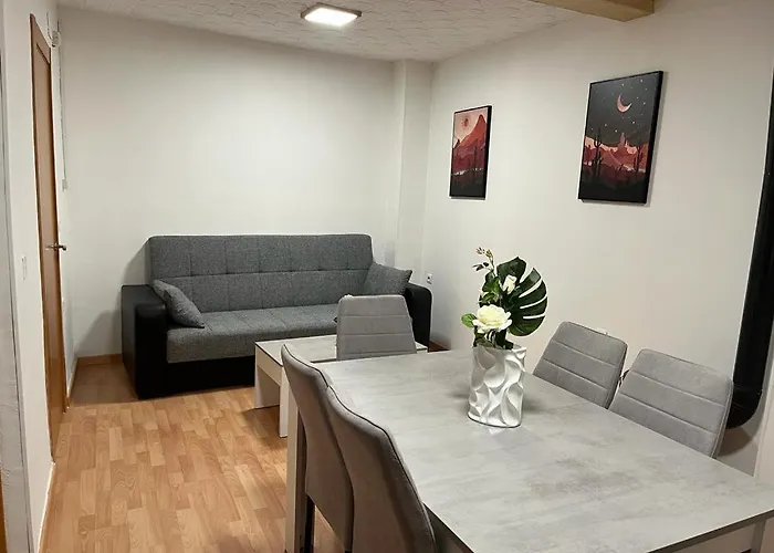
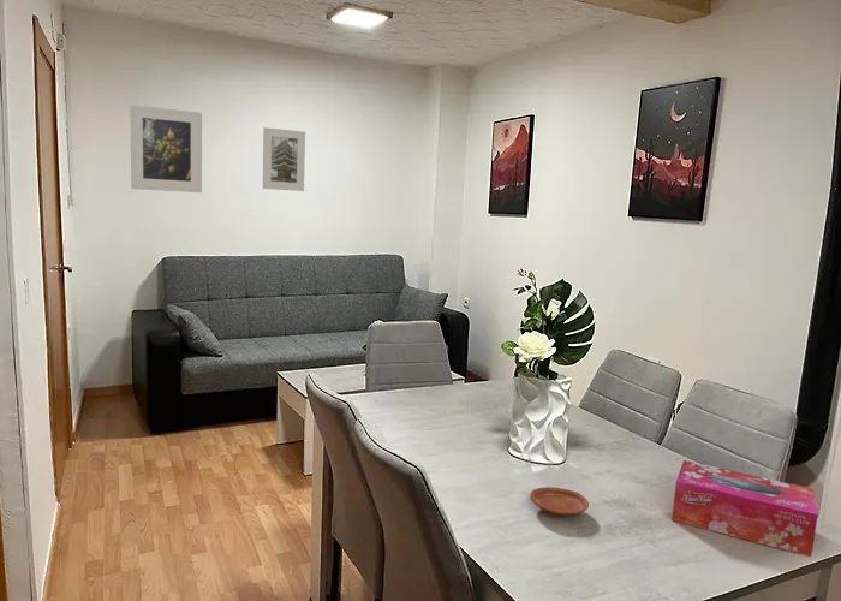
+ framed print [262,126,306,192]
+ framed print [129,103,203,194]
+ plate [529,486,590,517]
+ tissue box [670,459,819,558]
